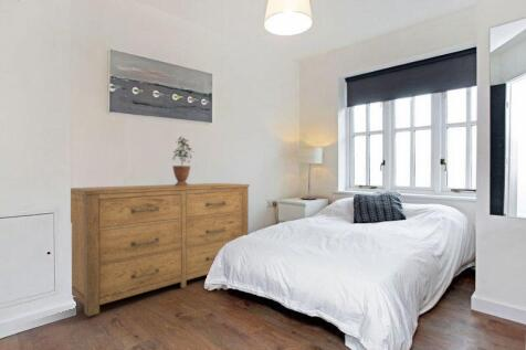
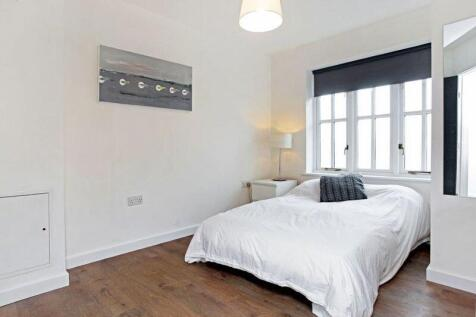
- potted plant [171,136,196,185]
- dresser [70,182,251,318]
